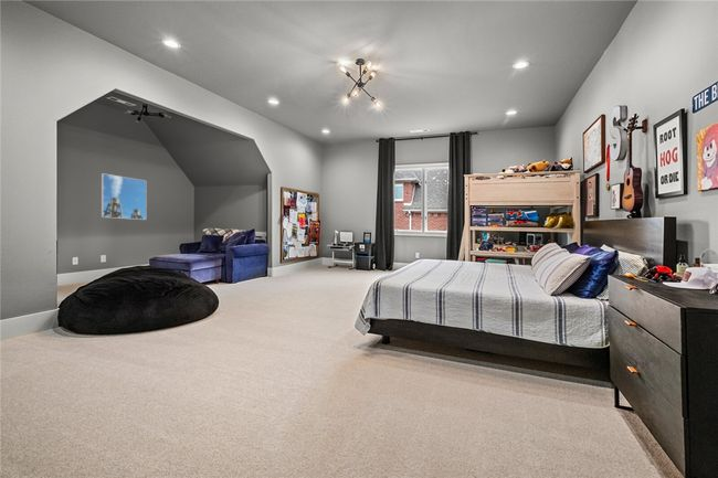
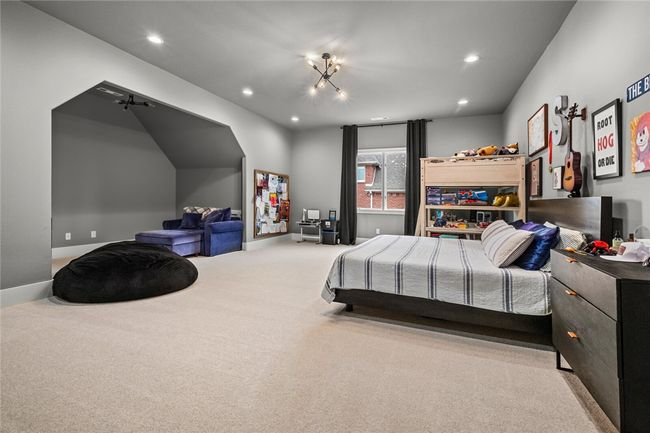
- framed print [101,172,147,221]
